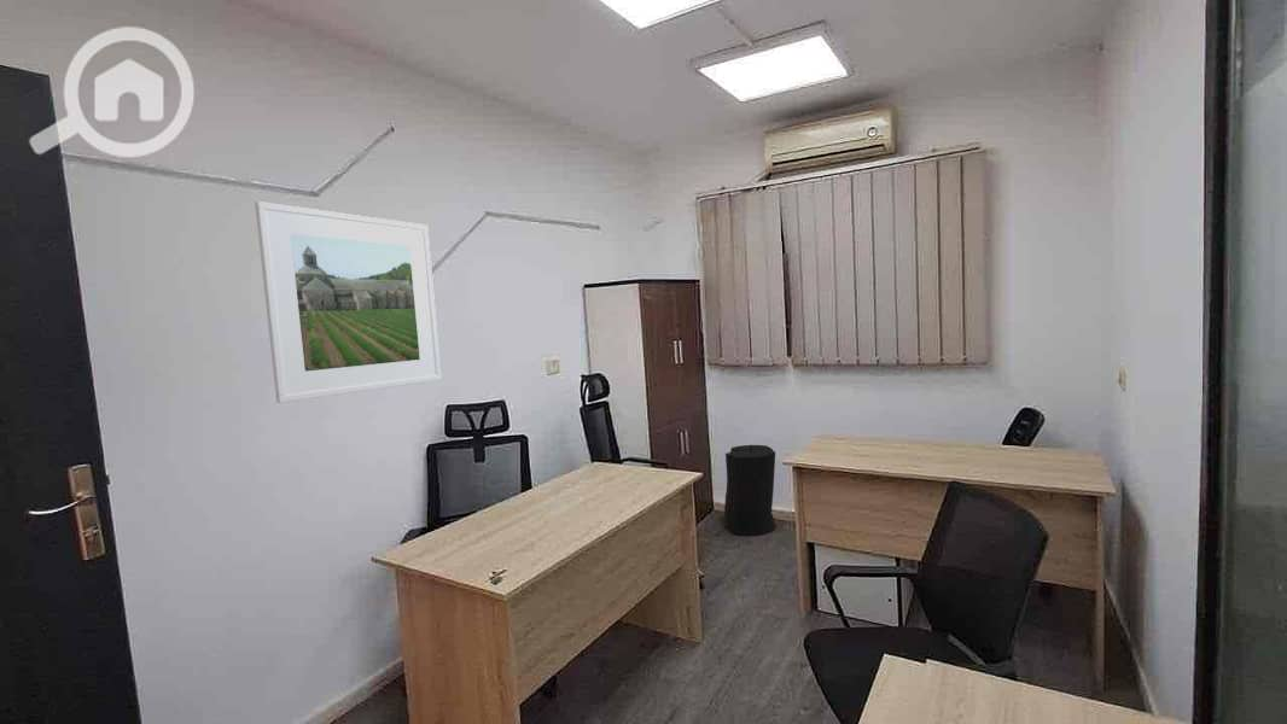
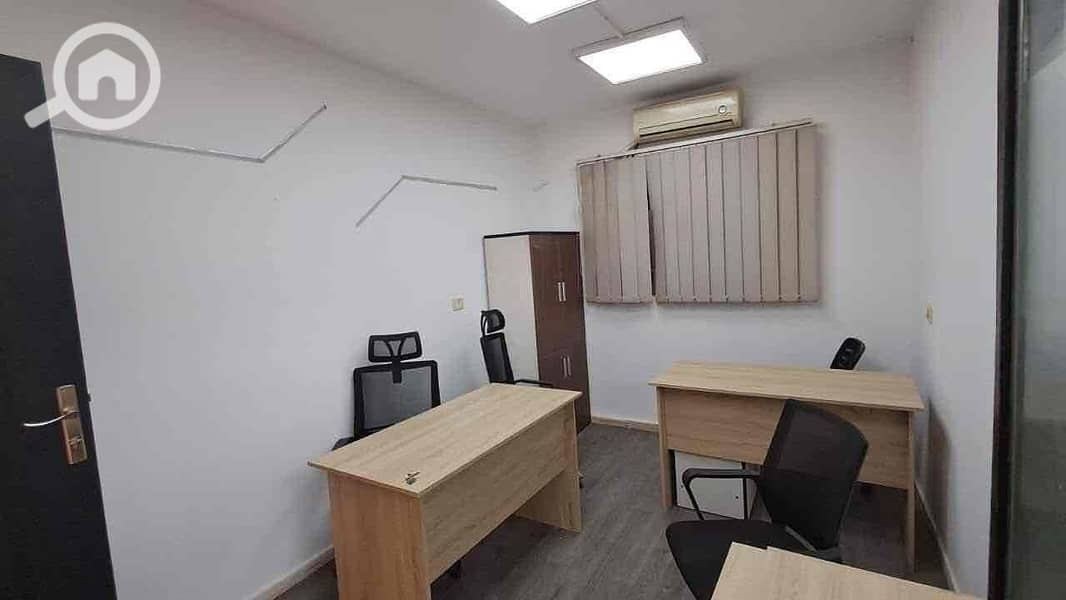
- trash can [723,444,778,537]
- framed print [254,200,442,404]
